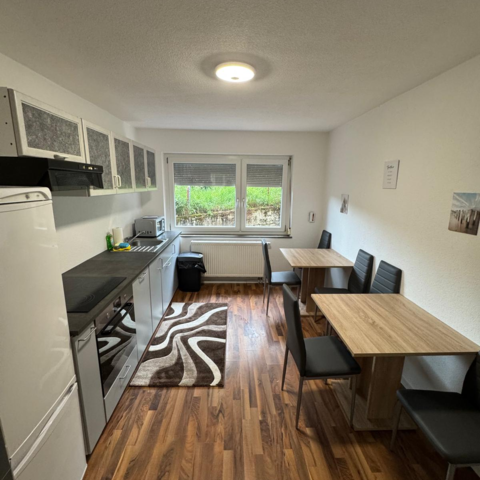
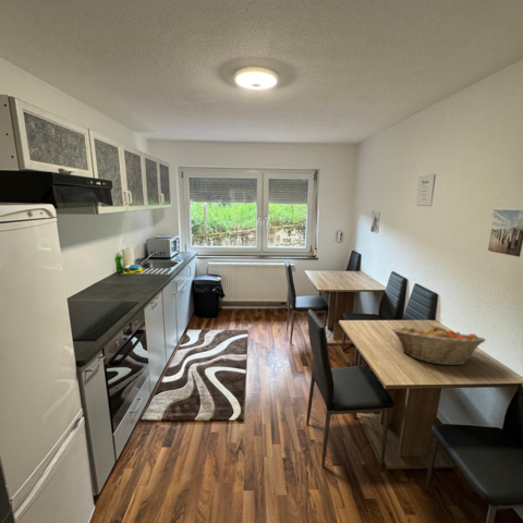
+ fruit basket [391,324,487,366]
